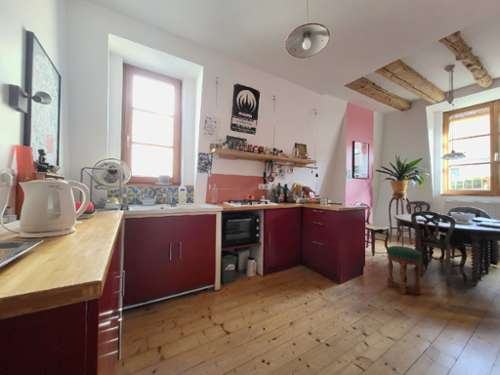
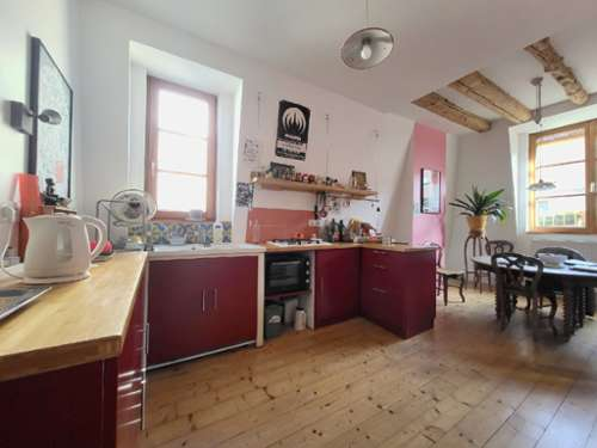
- stool [386,245,423,296]
